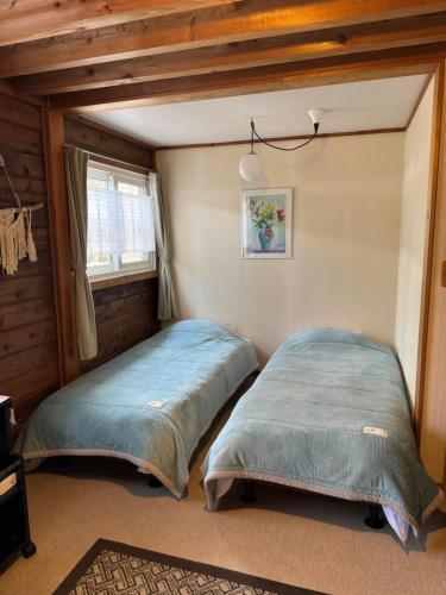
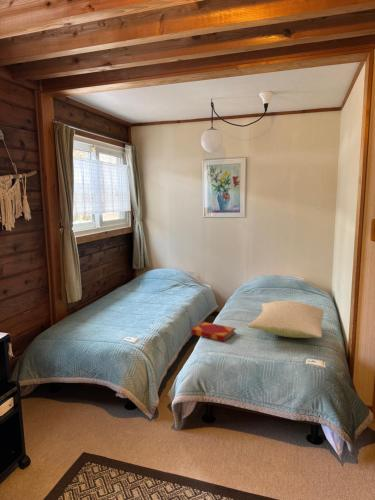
+ pillow [247,300,325,339]
+ hardback book [190,321,237,343]
